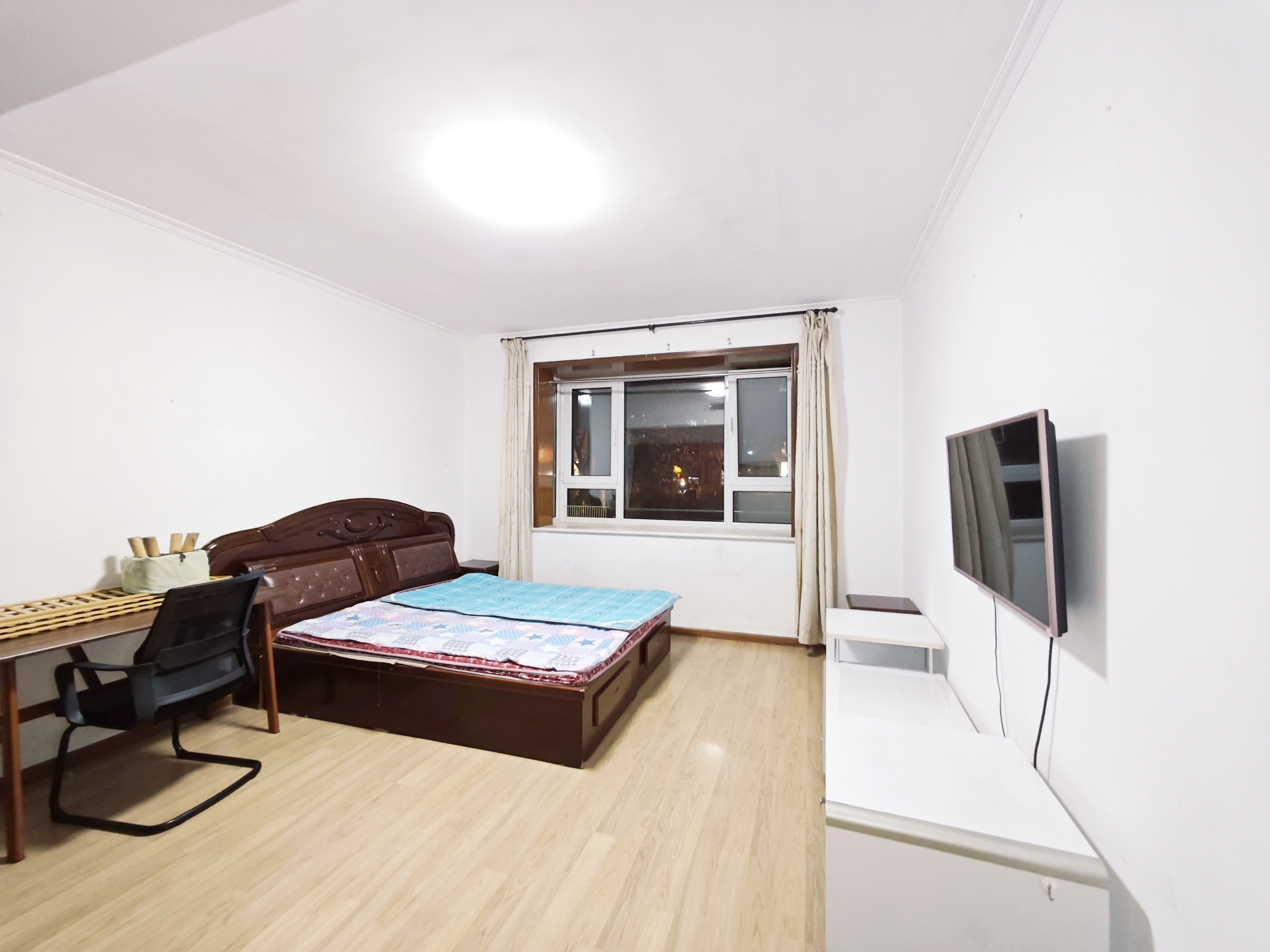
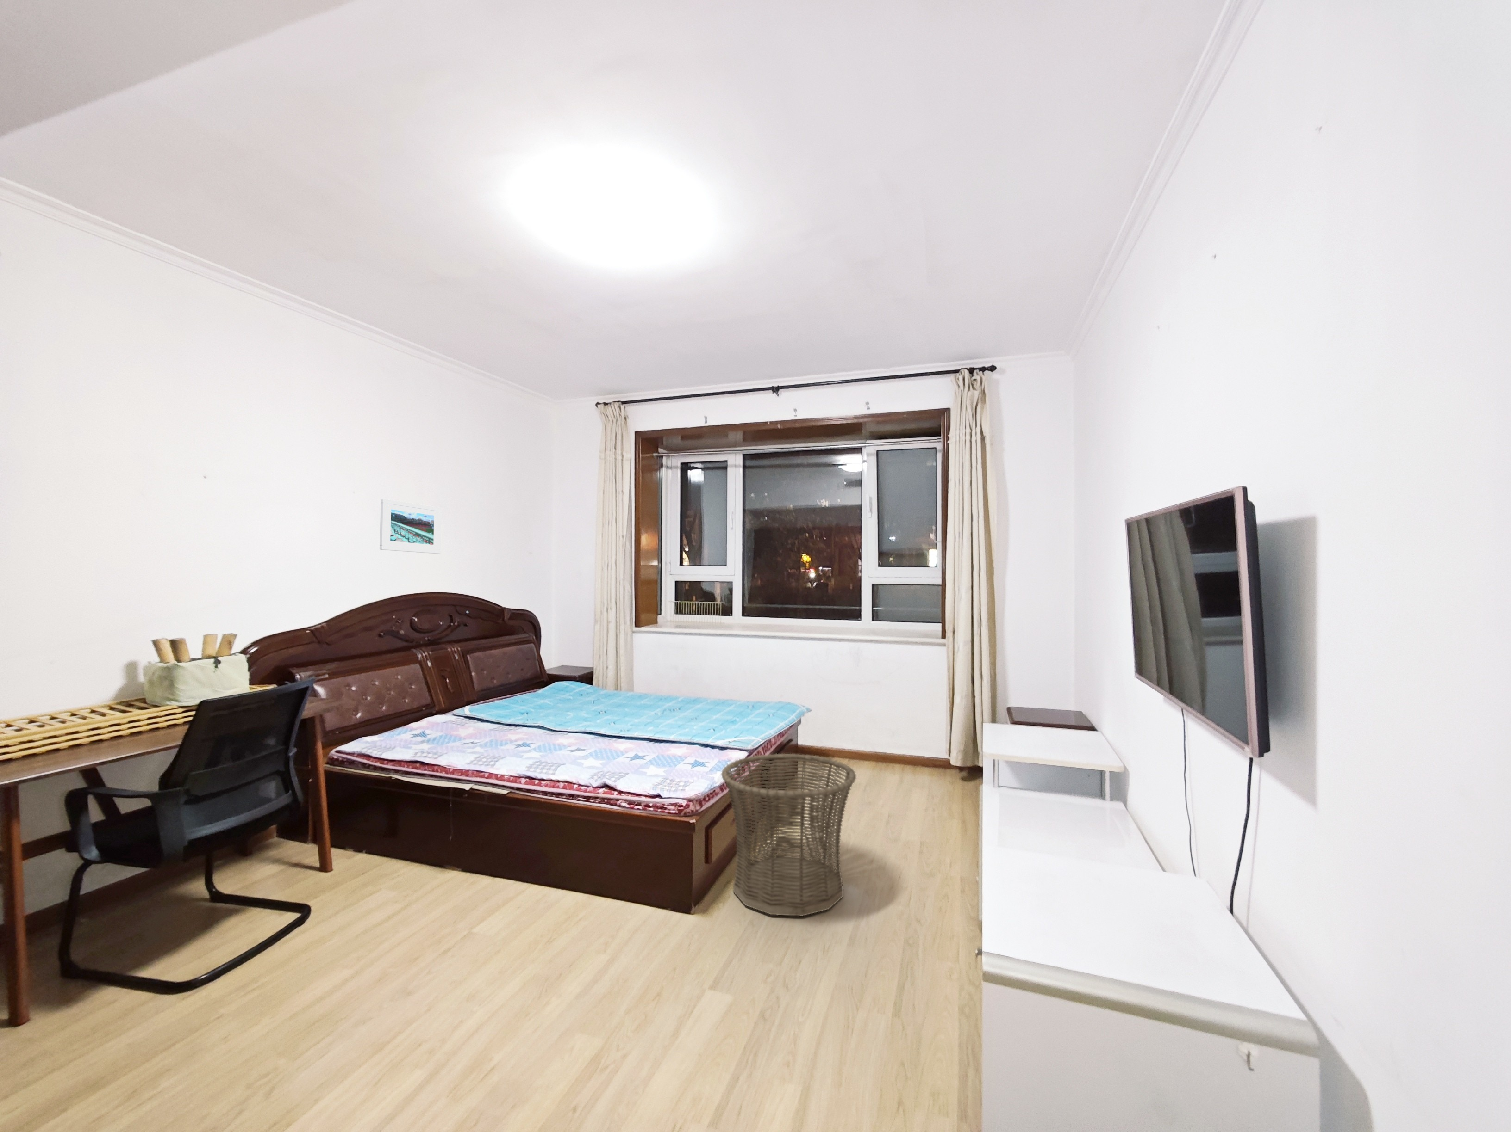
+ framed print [380,498,443,554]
+ basket [721,753,857,917]
